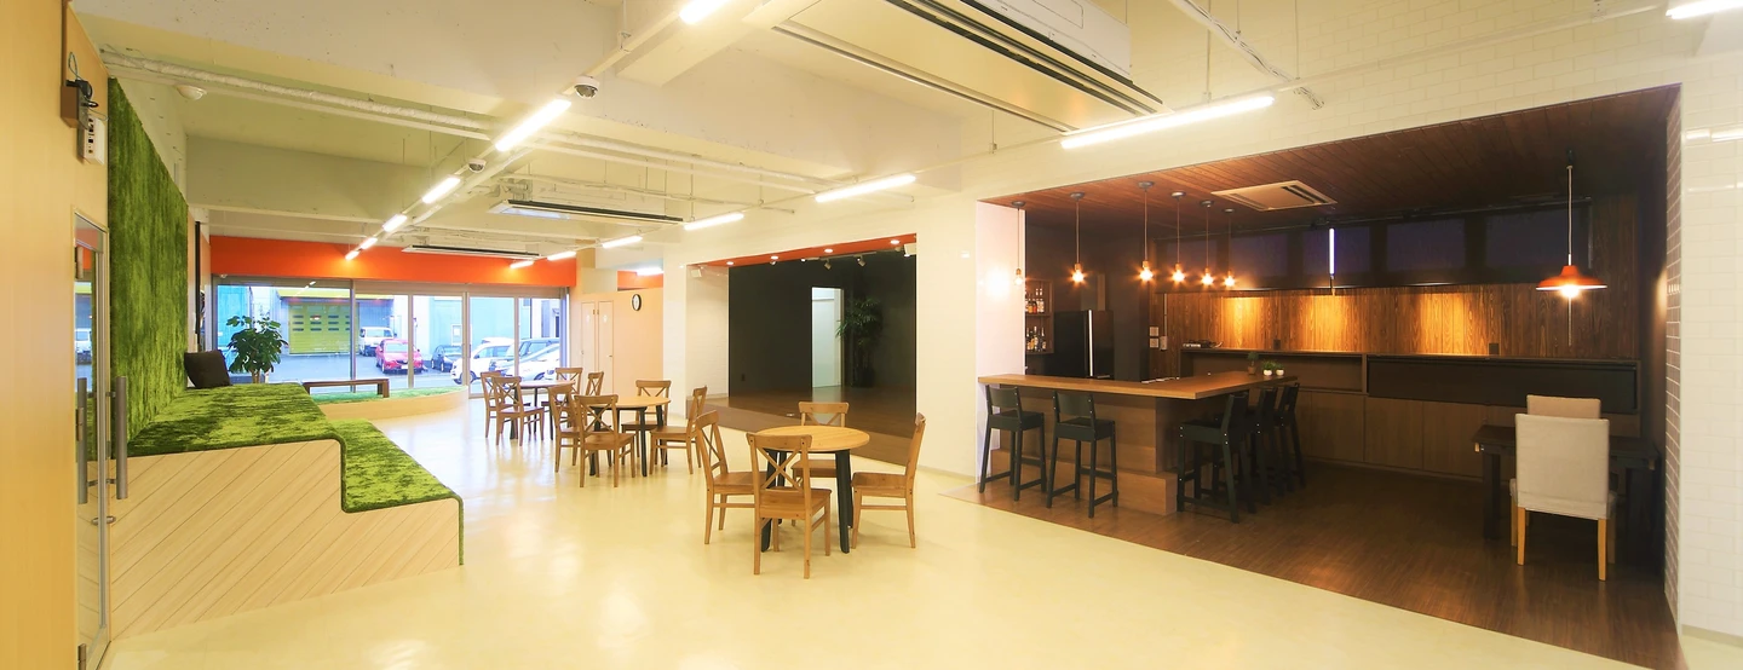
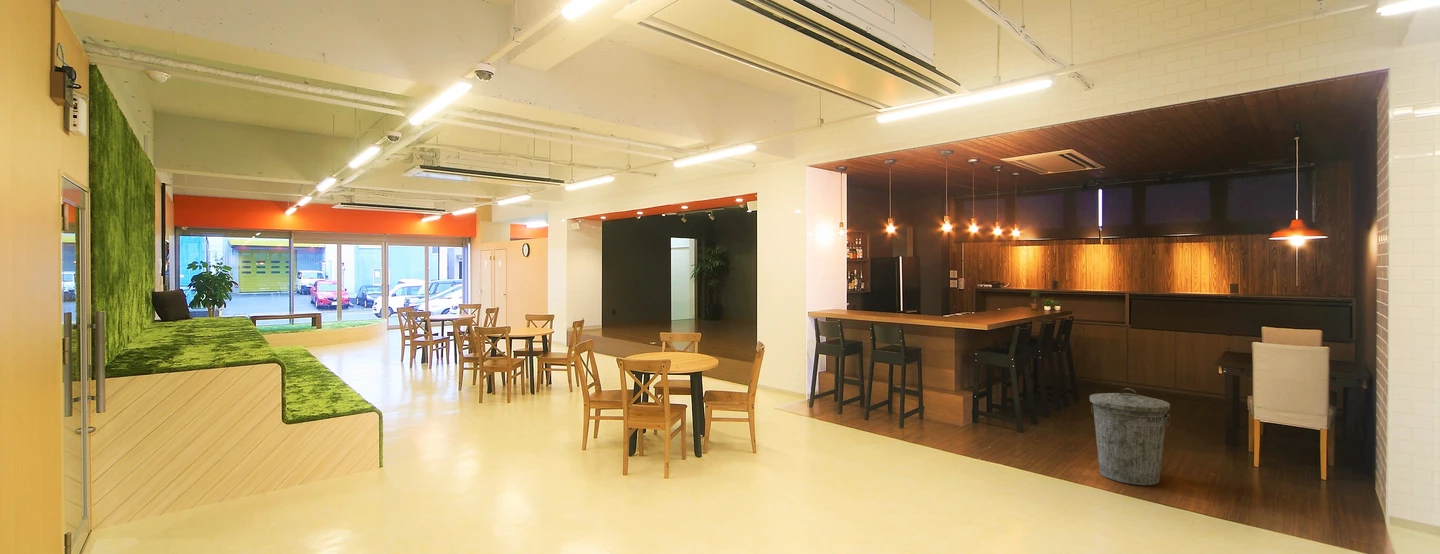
+ trash can [1089,387,1171,486]
